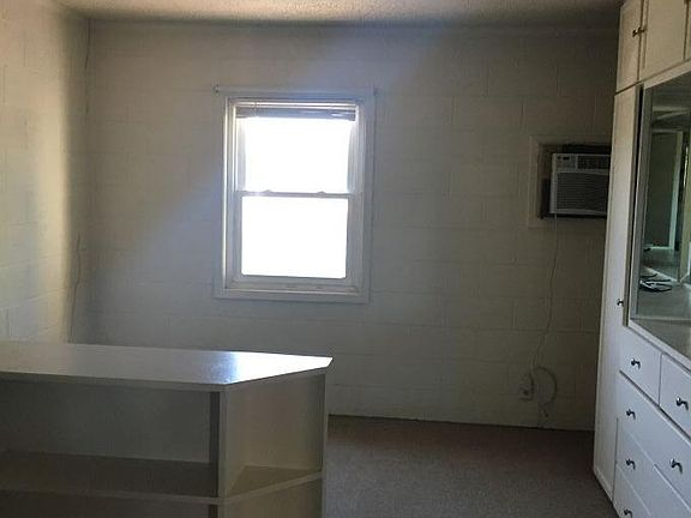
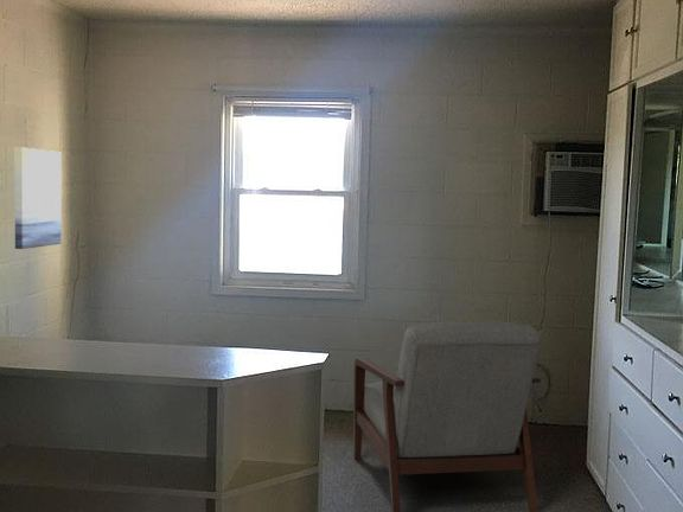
+ chair [352,321,542,512]
+ wall art [14,146,63,250]
